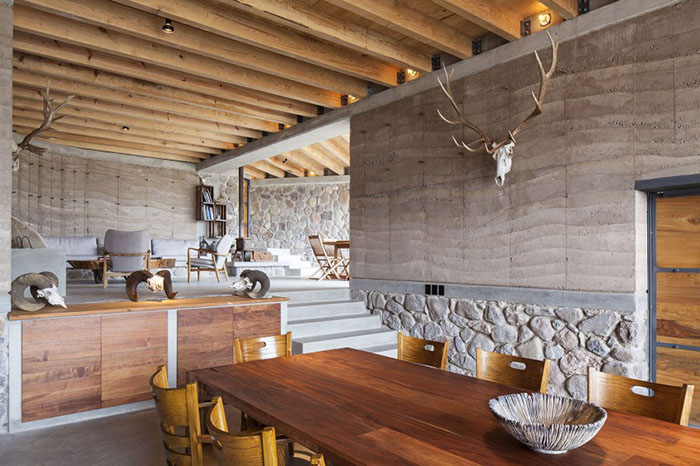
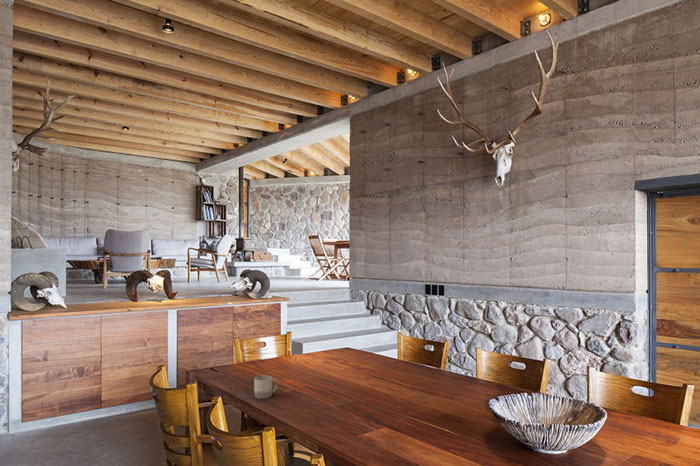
+ cup [253,374,278,400]
